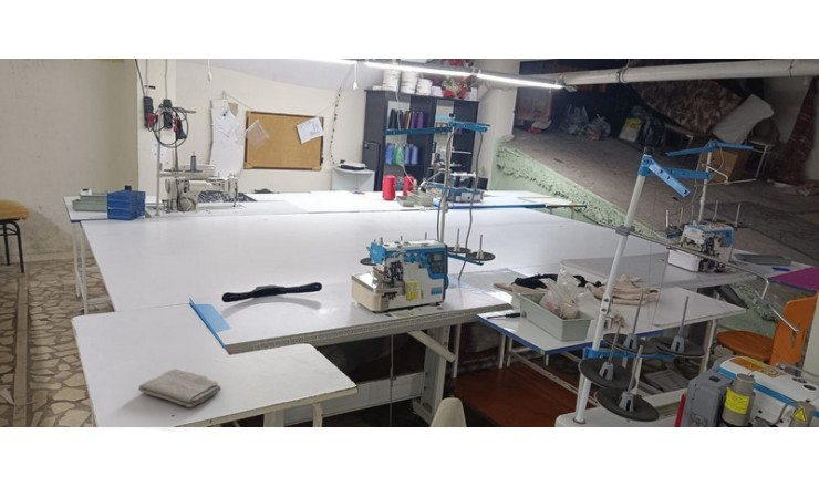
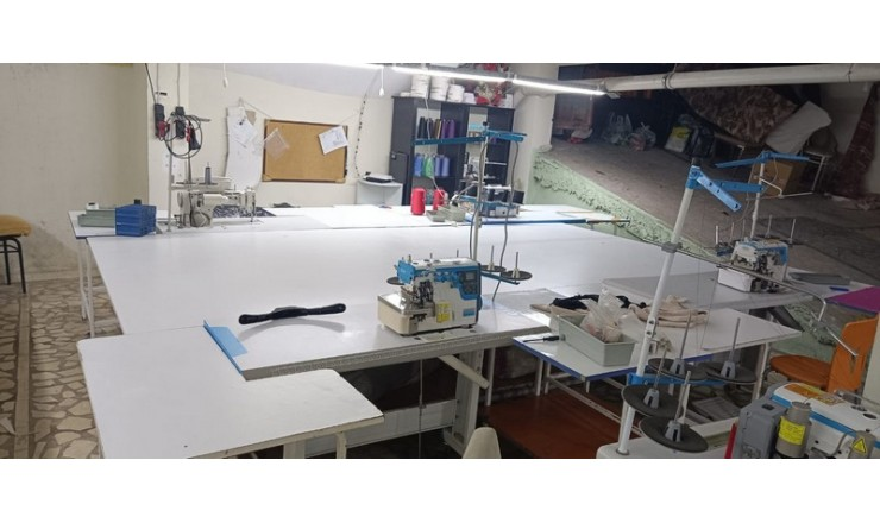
- washcloth [137,369,222,408]
